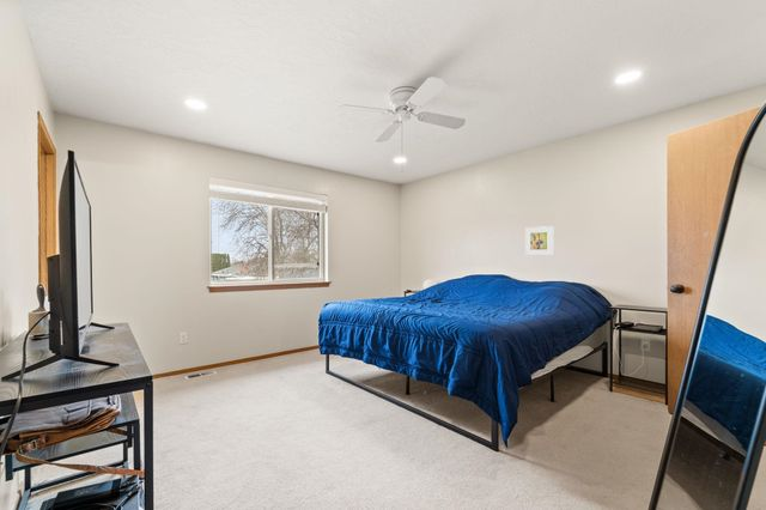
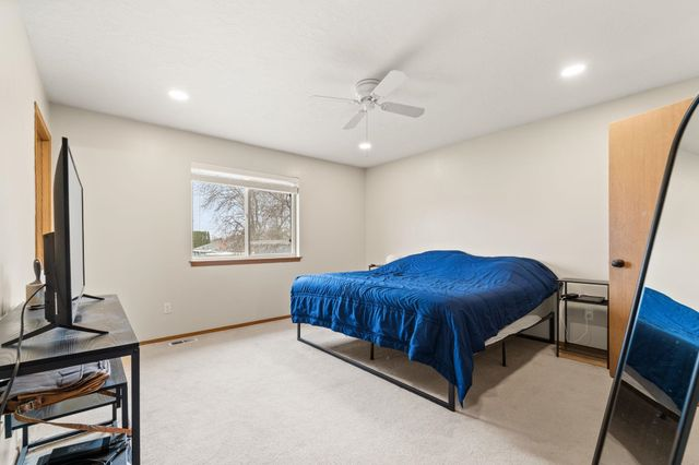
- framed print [524,225,554,256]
